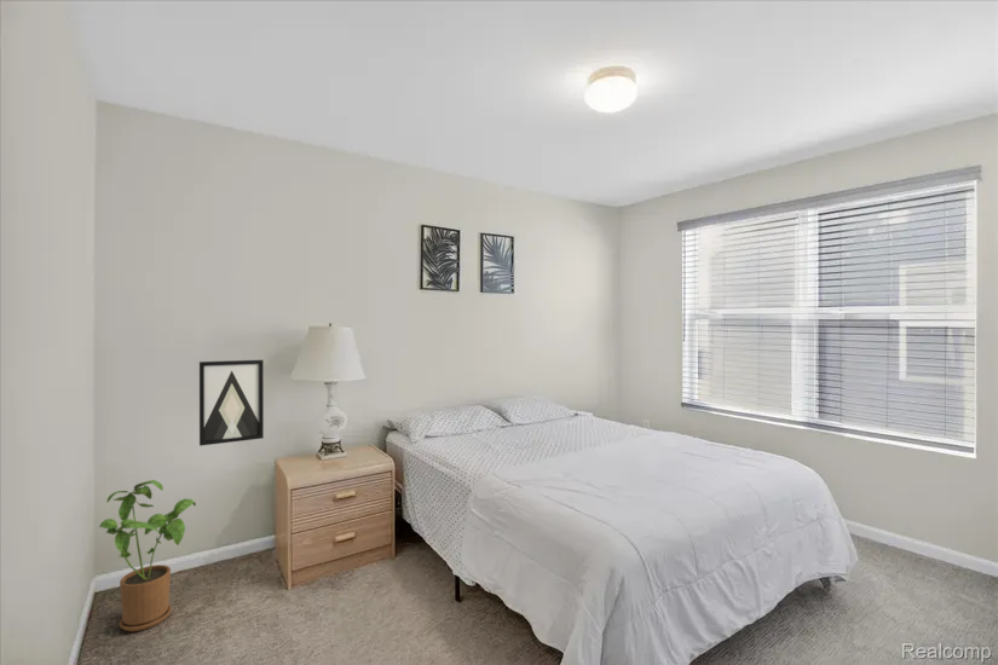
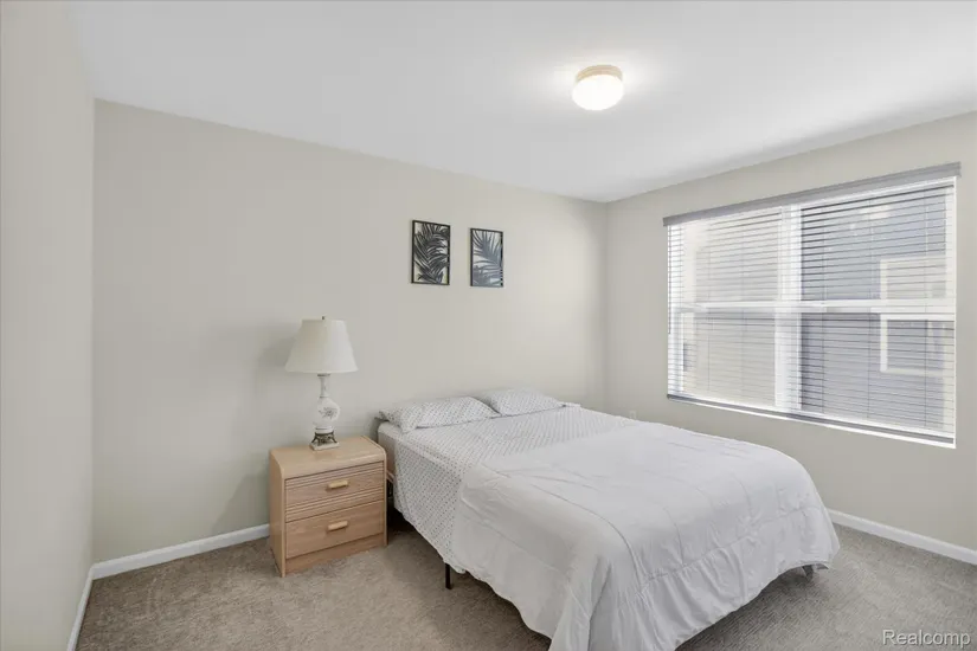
- house plant [98,479,197,632]
- wall art [198,359,265,447]
